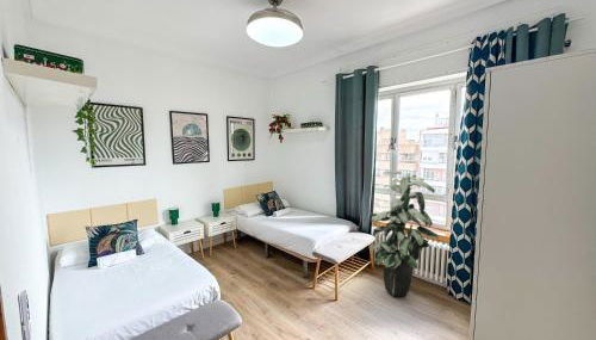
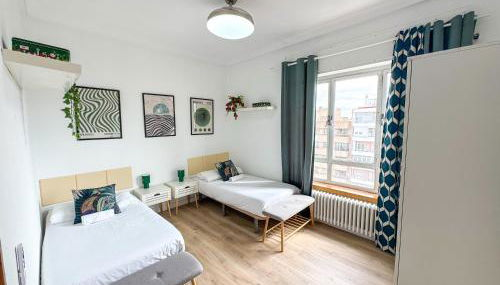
- indoor plant [368,169,440,297]
